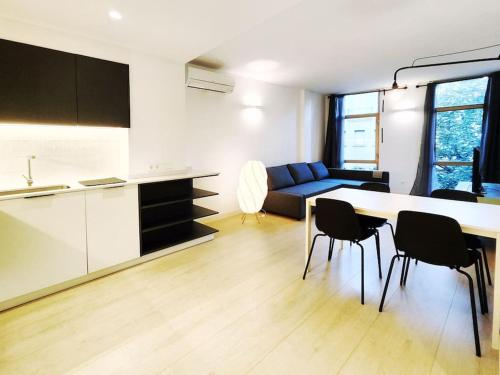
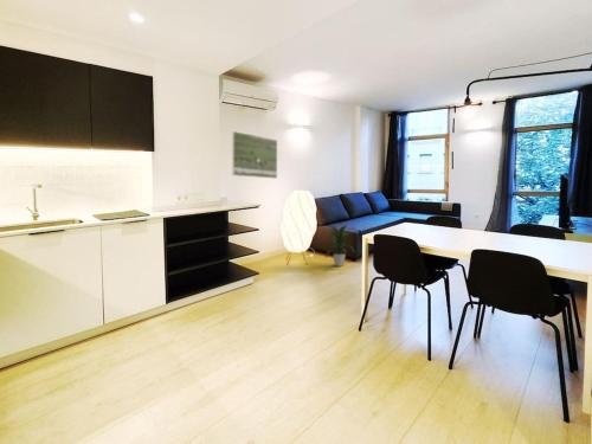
+ indoor plant [324,224,356,268]
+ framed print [231,130,278,180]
